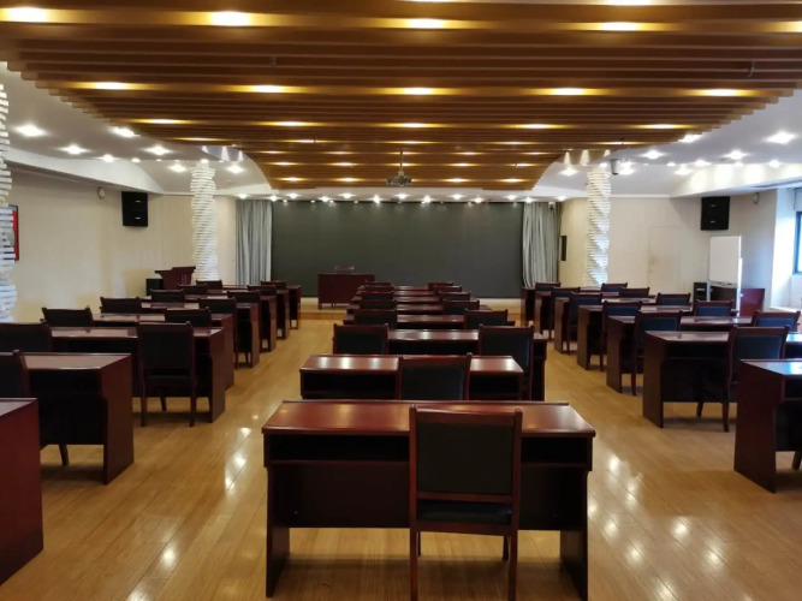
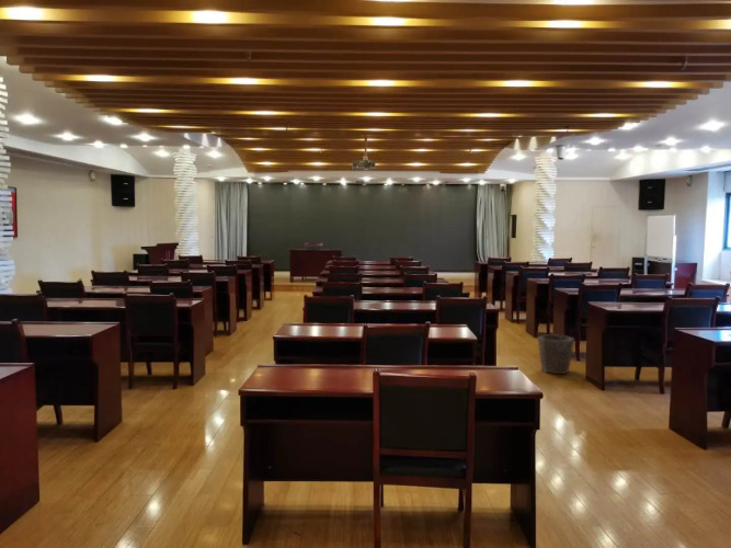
+ waste bin [537,334,575,375]
